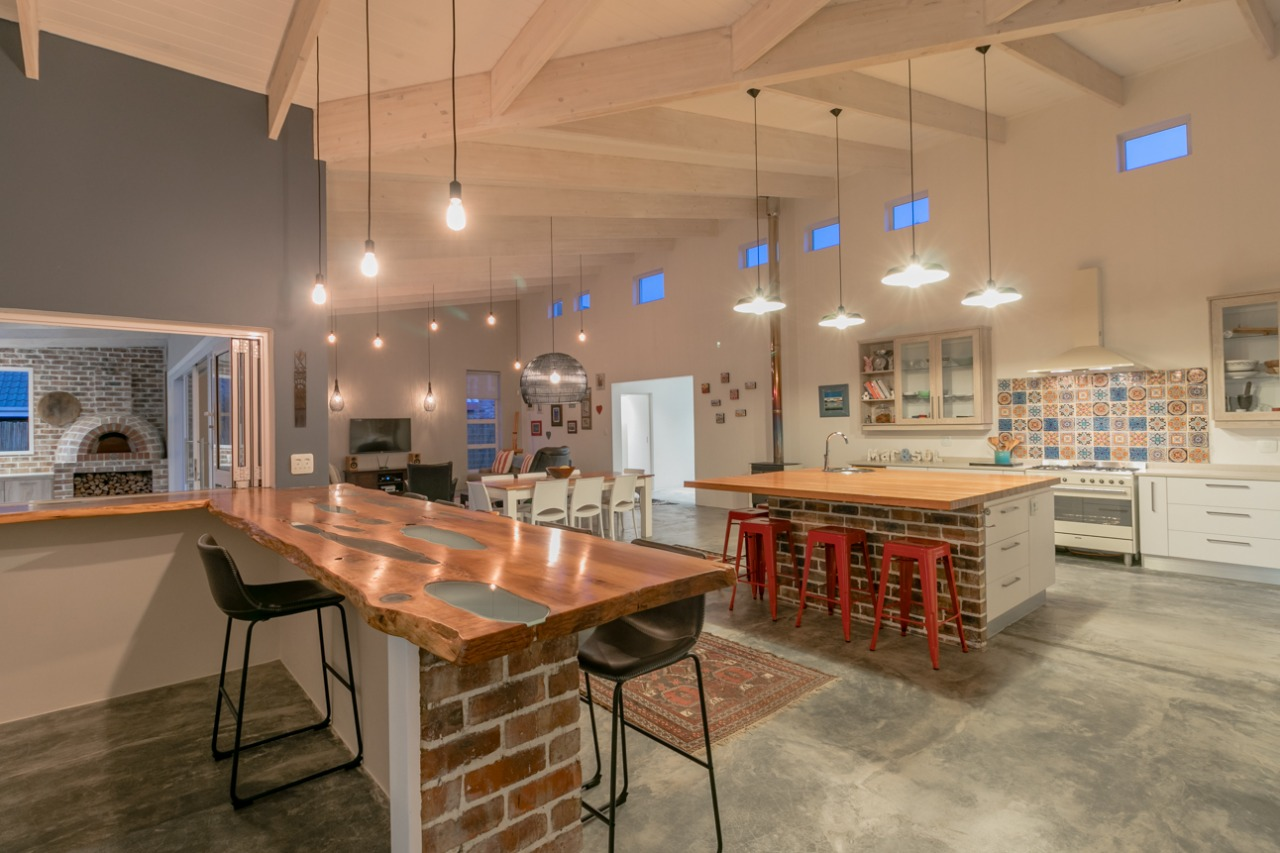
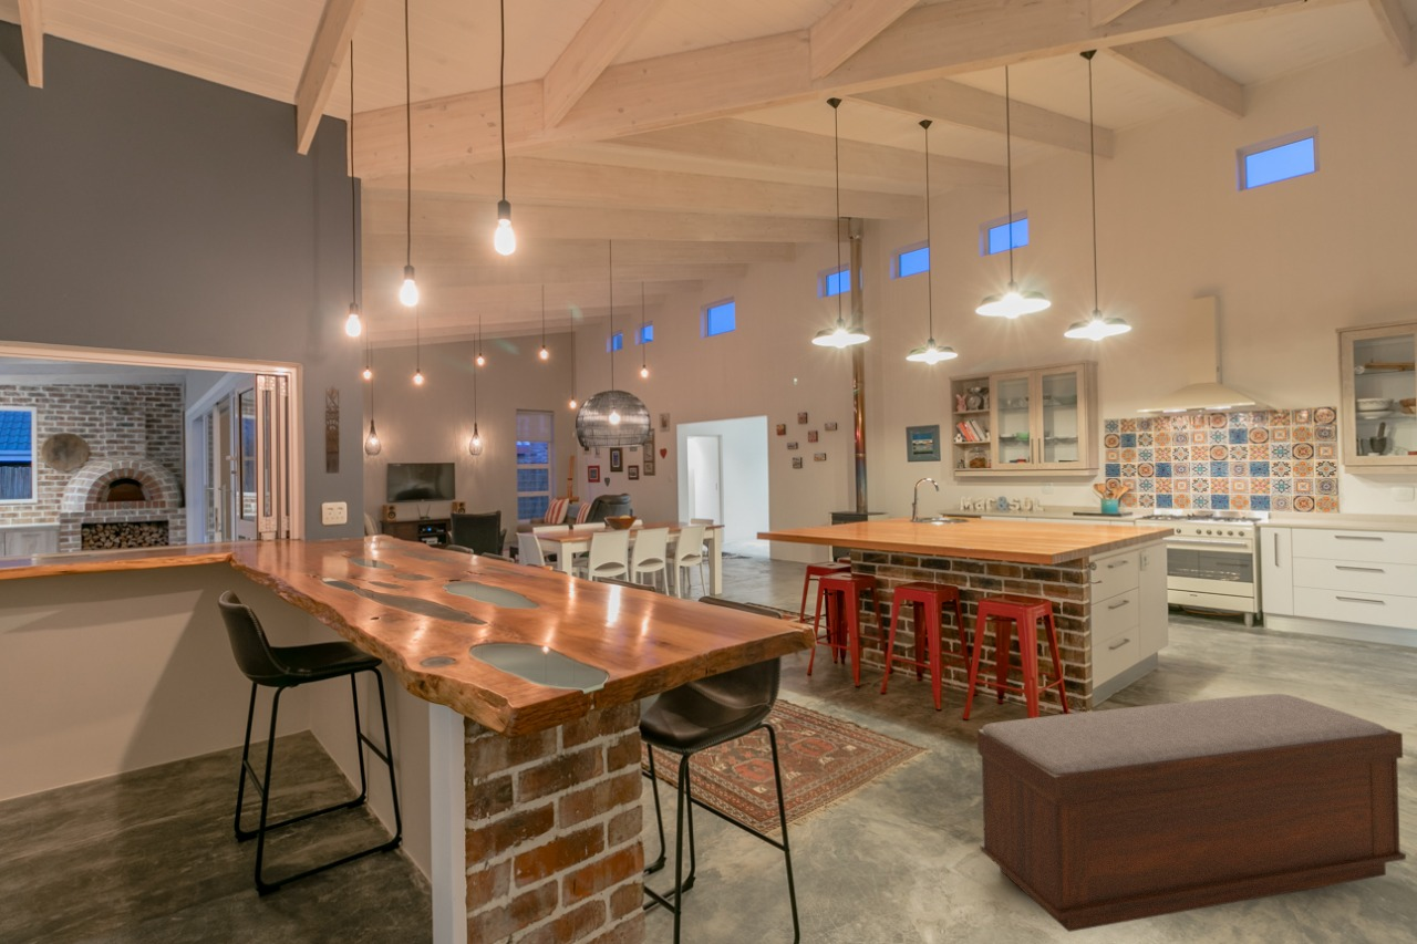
+ bench [976,693,1407,933]
